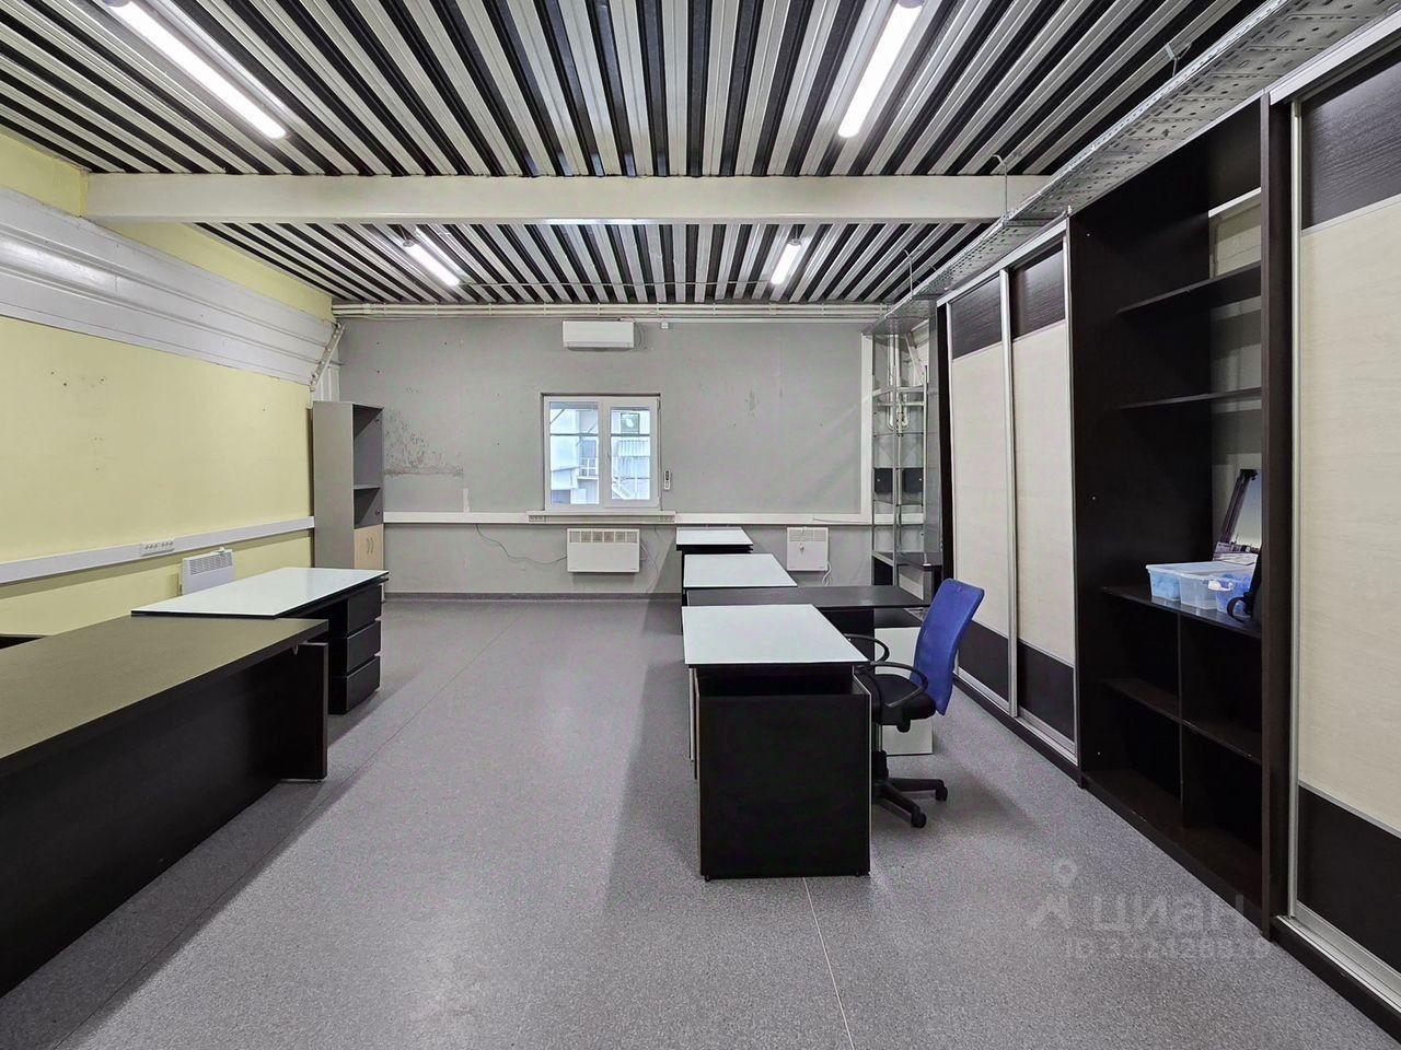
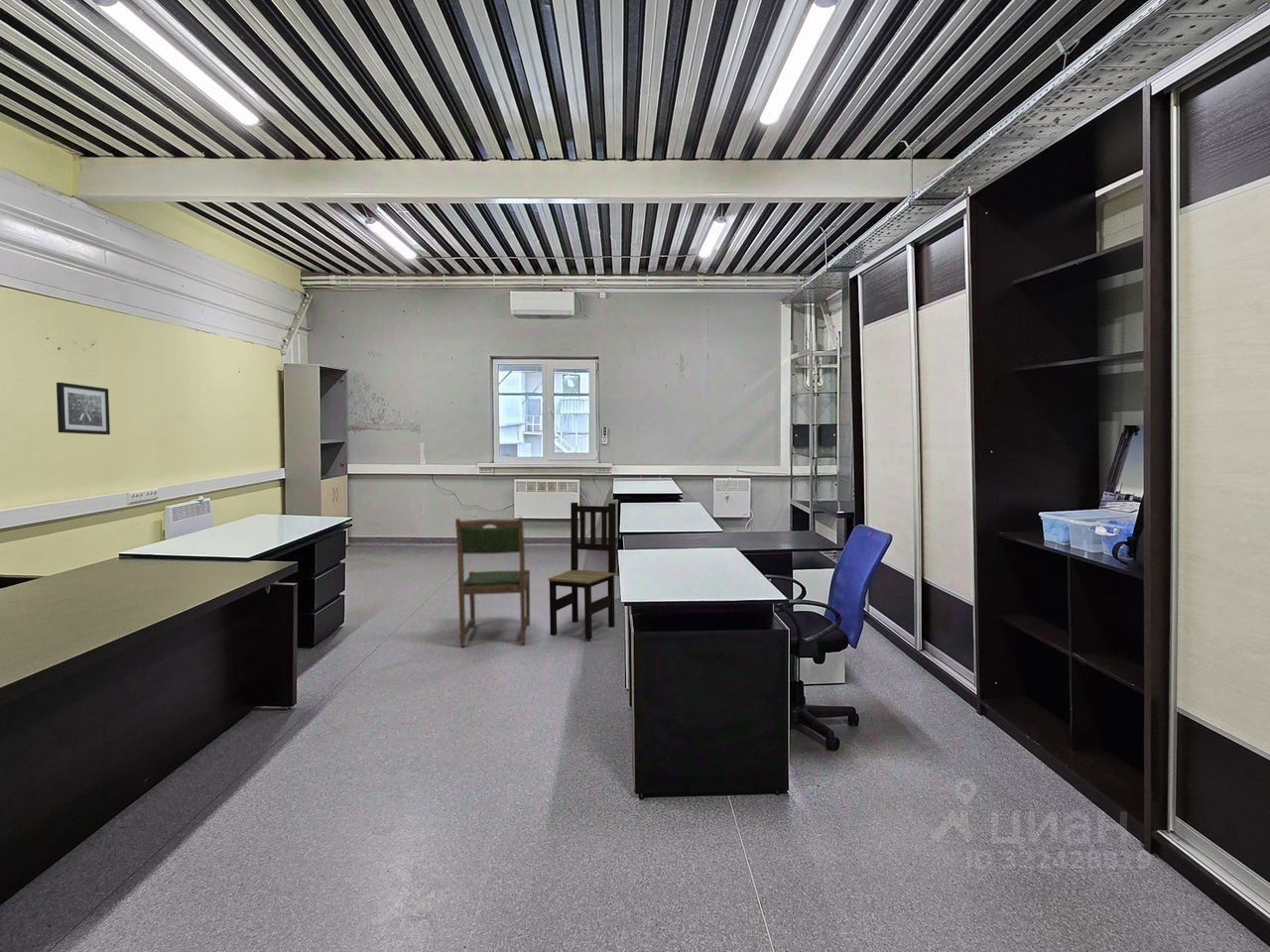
+ wall art [56,382,111,435]
+ dining chair [548,502,617,641]
+ dining chair [454,517,531,648]
